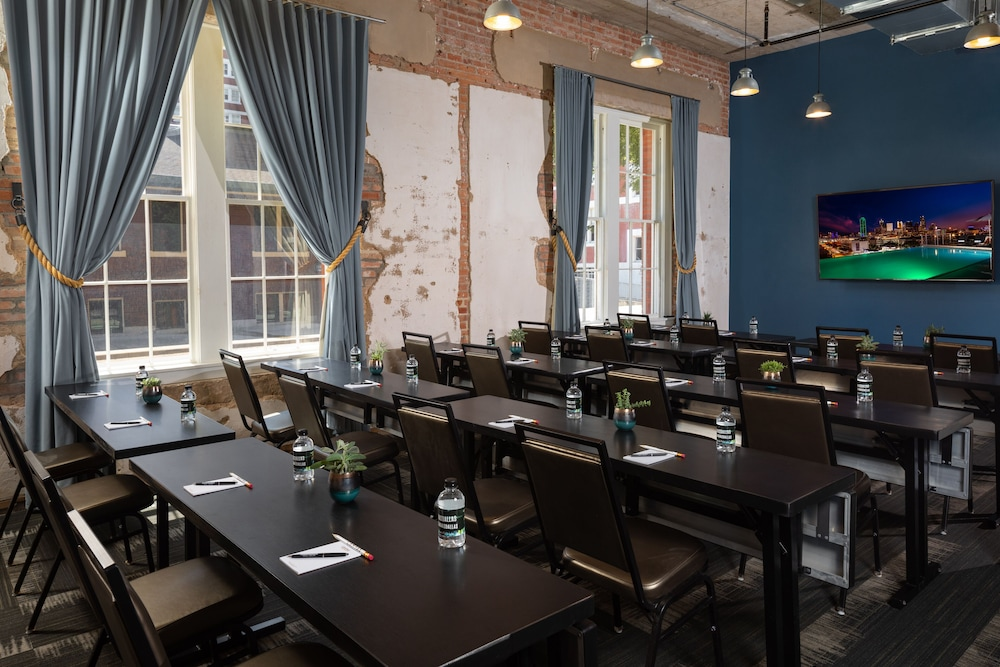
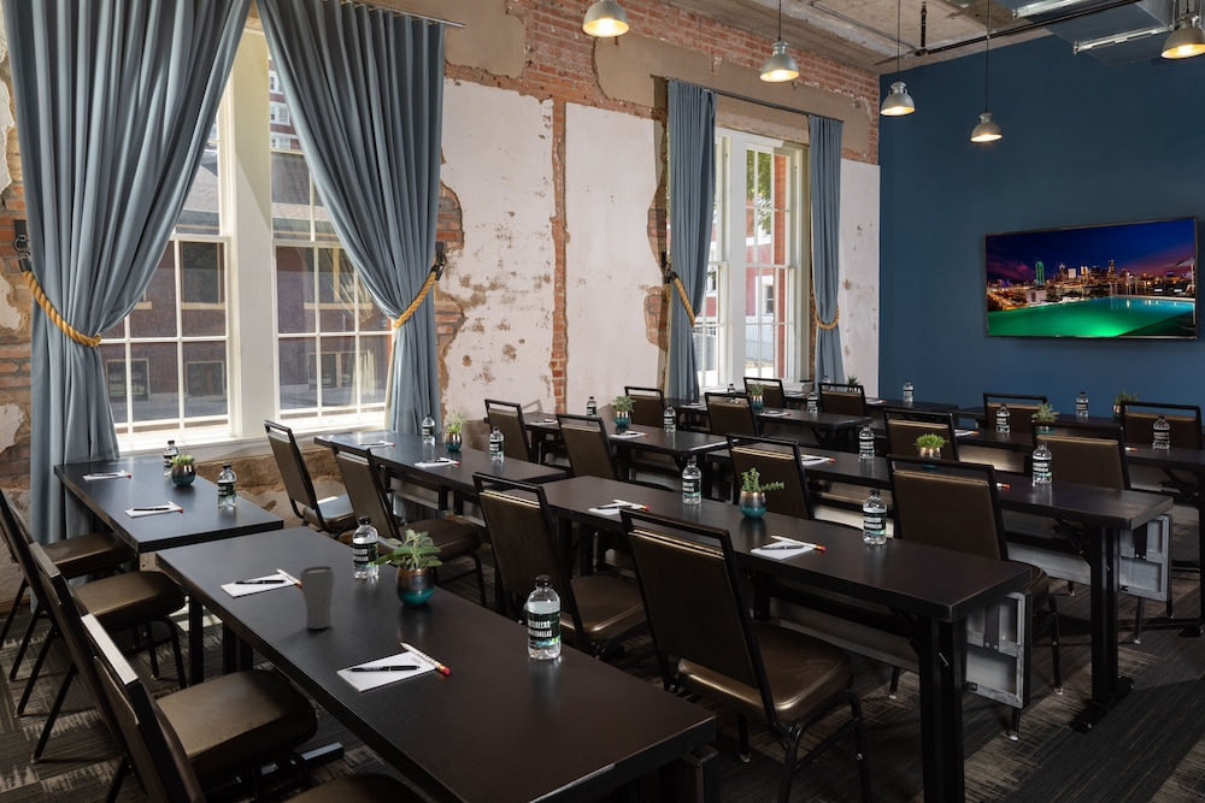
+ drinking glass [299,565,336,630]
